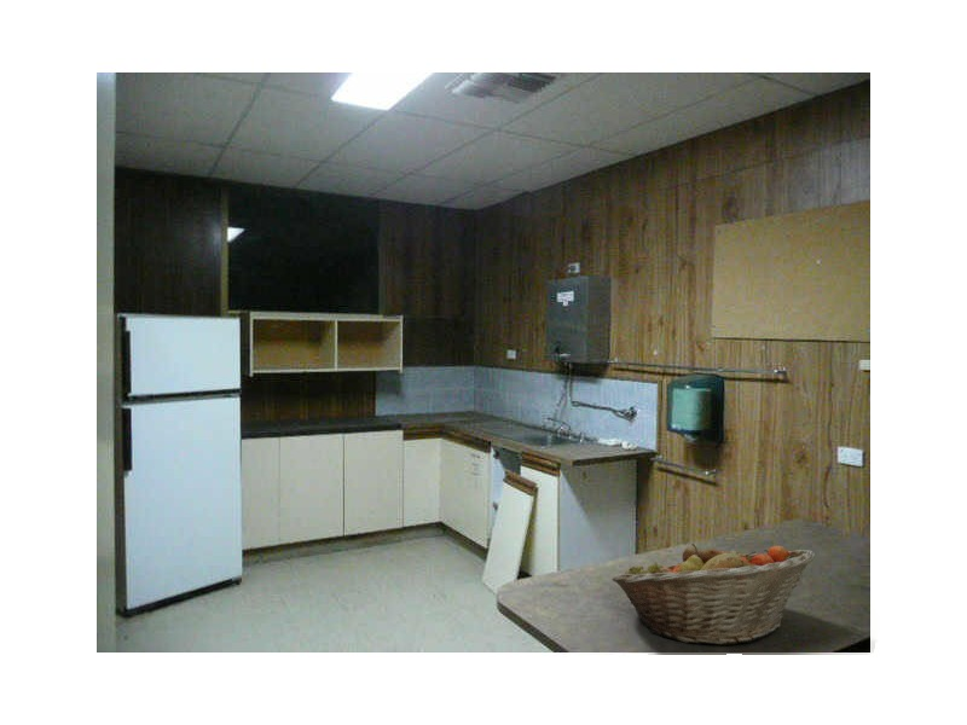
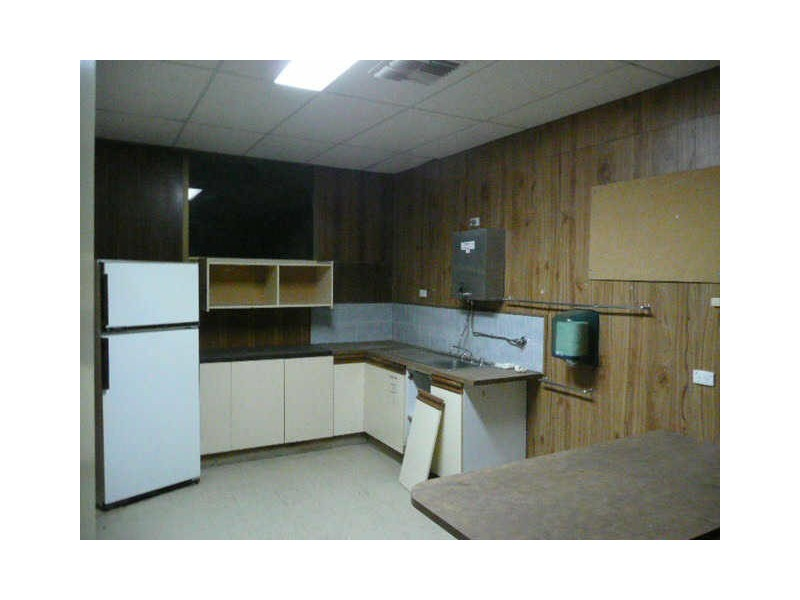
- fruit basket [610,543,817,646]
